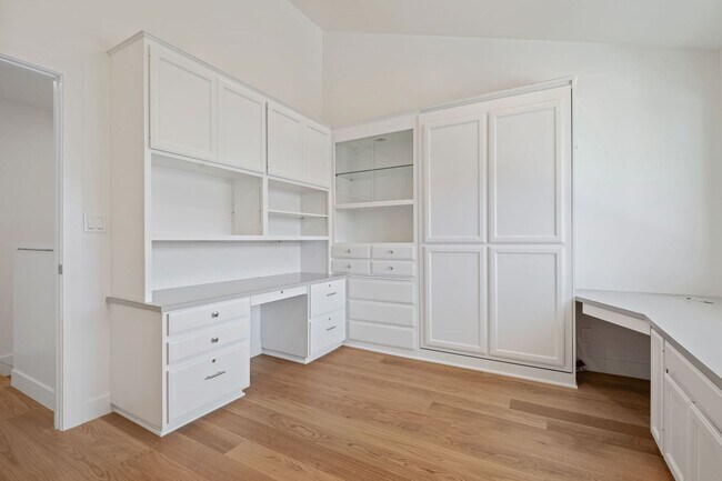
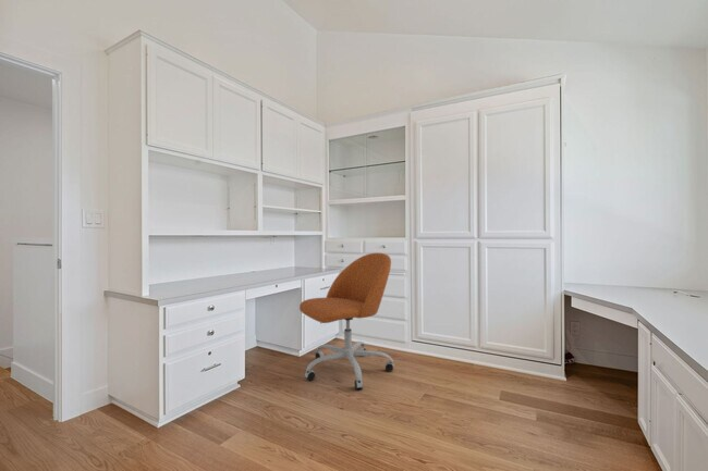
+ office chair [298,252,395,391]
